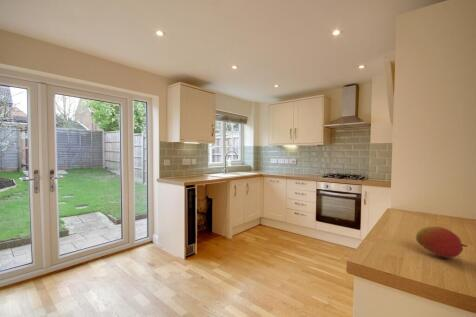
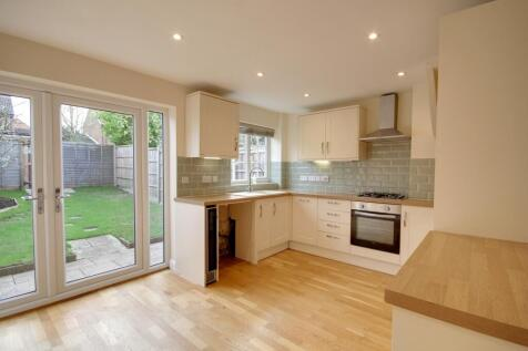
- fruit [415,226,468,259]
